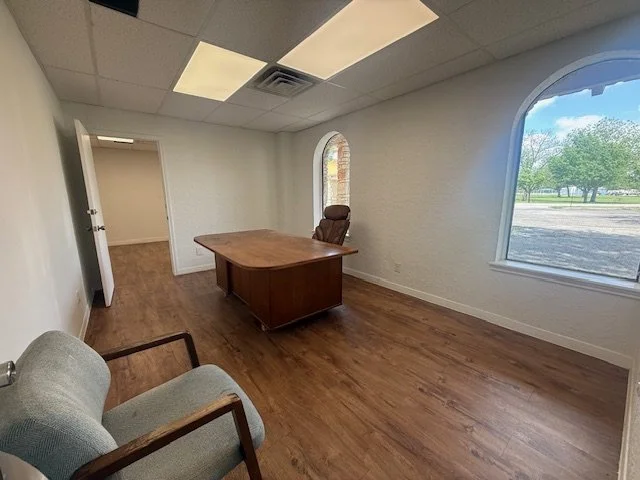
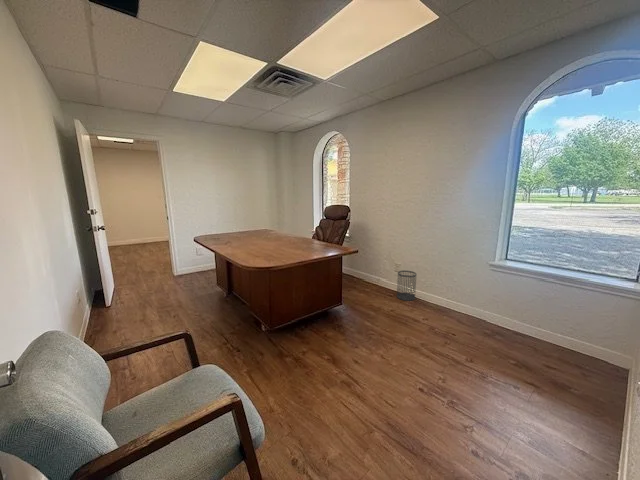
+ wastebasket [396,269,417,302]
